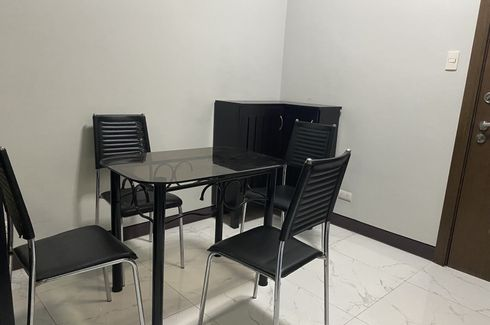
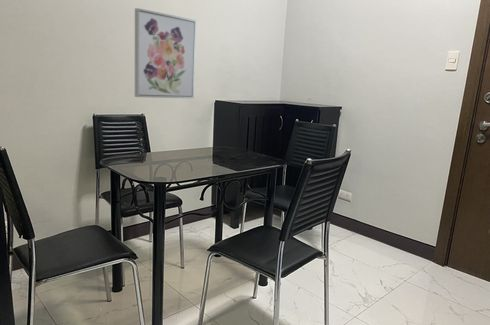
+ wall art [134,7,197,99]
